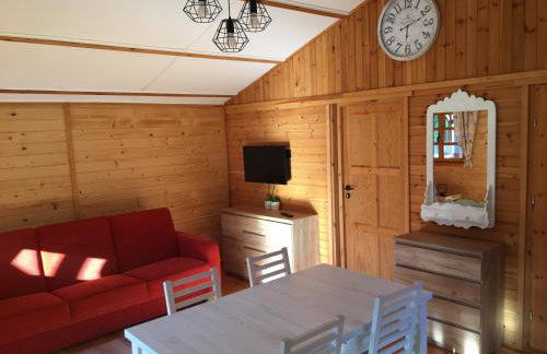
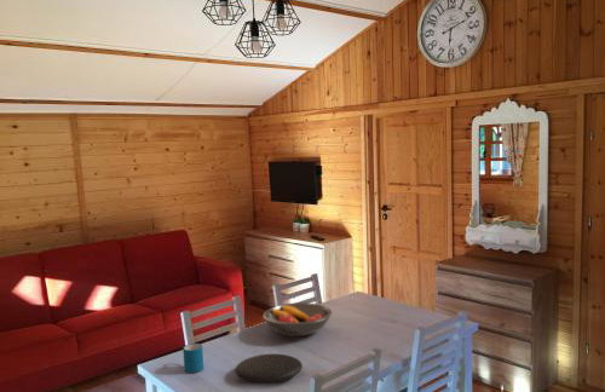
+ fruit bowl [261,301,333,338]
+ plate [234,353,304,384]
+ mug [182,342,204,374]
